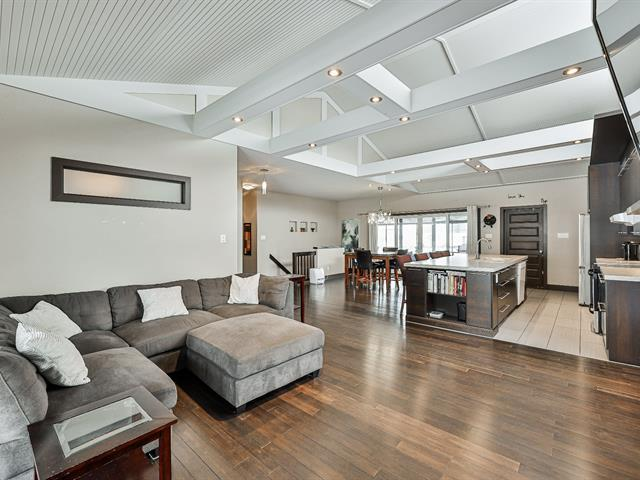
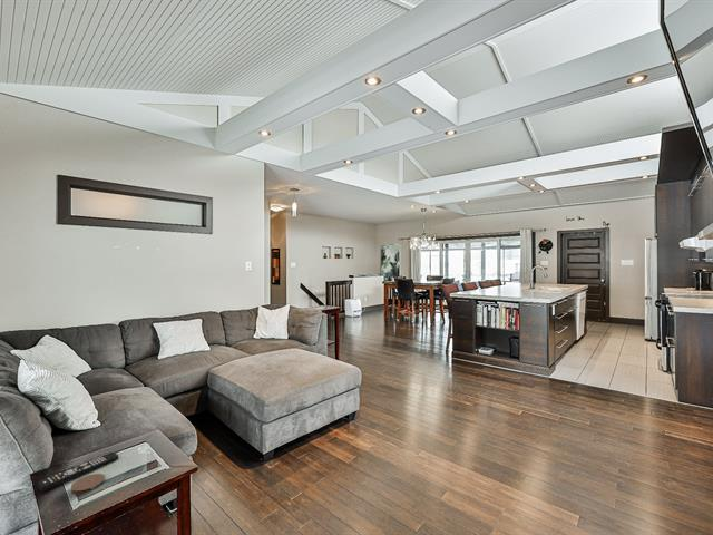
+ remote control [37,451,119,493]
+ coaster [70,473,106,496]
